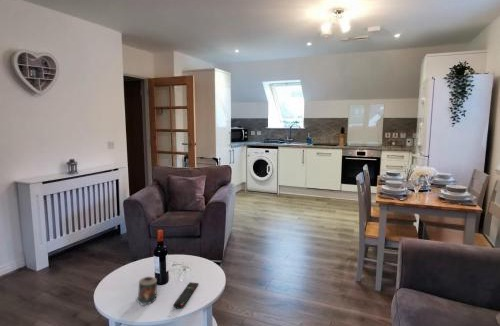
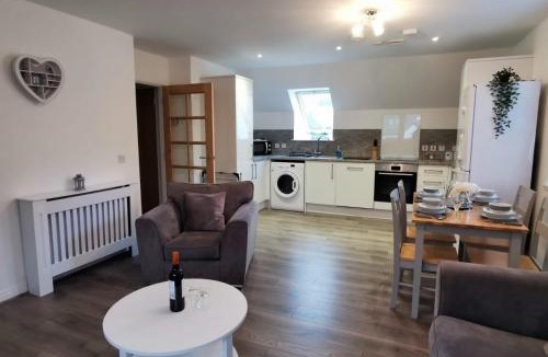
- remote control [172,281,199,309]
- candle [135,276,158,307]
